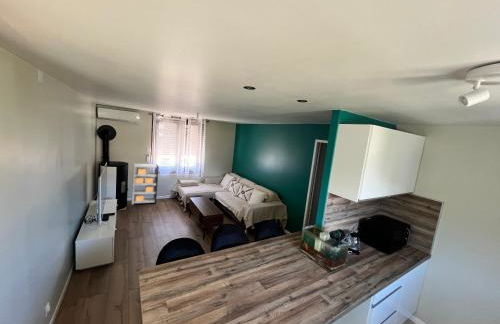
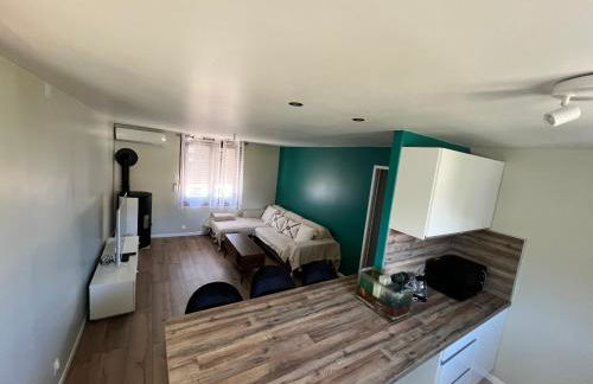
- shelving unit [130,163,160,206]
